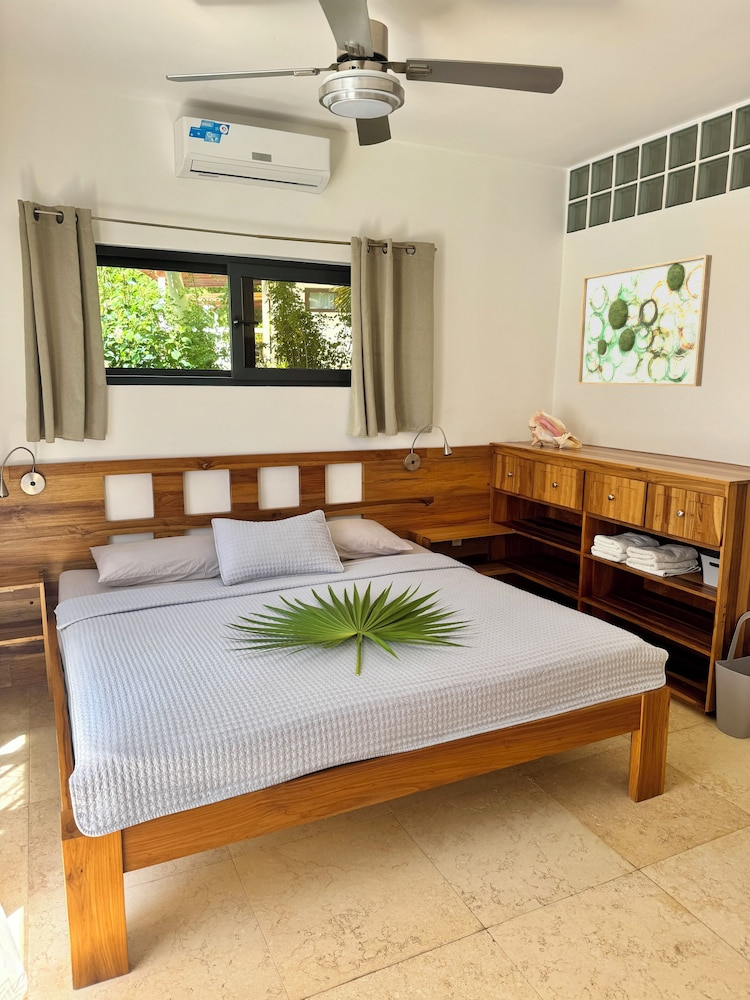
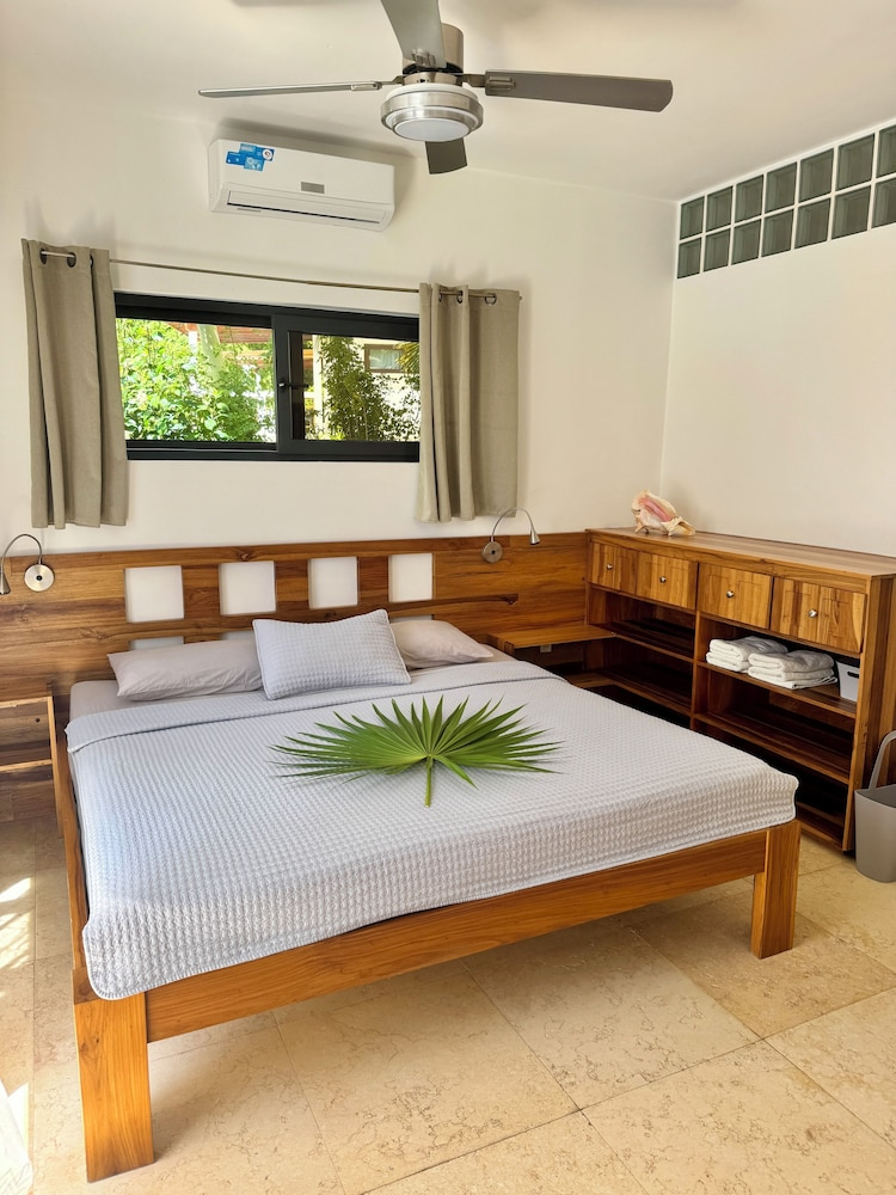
- wall art [577,254,713,387]
